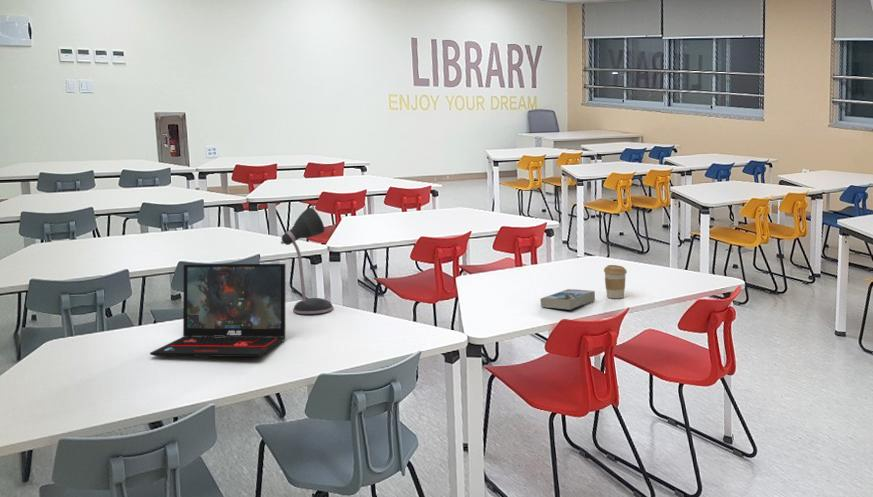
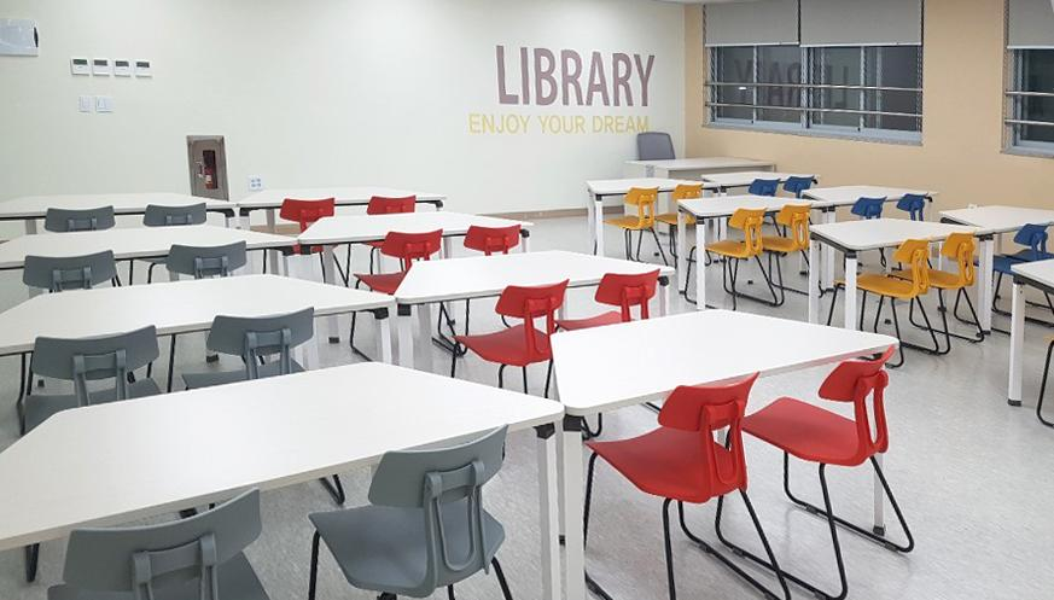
- desk lamp [280,206,334,315]
- book [539,288,596,311]
- laptop [149,263,287,358]
- coffee cup [603,264,628,299]
